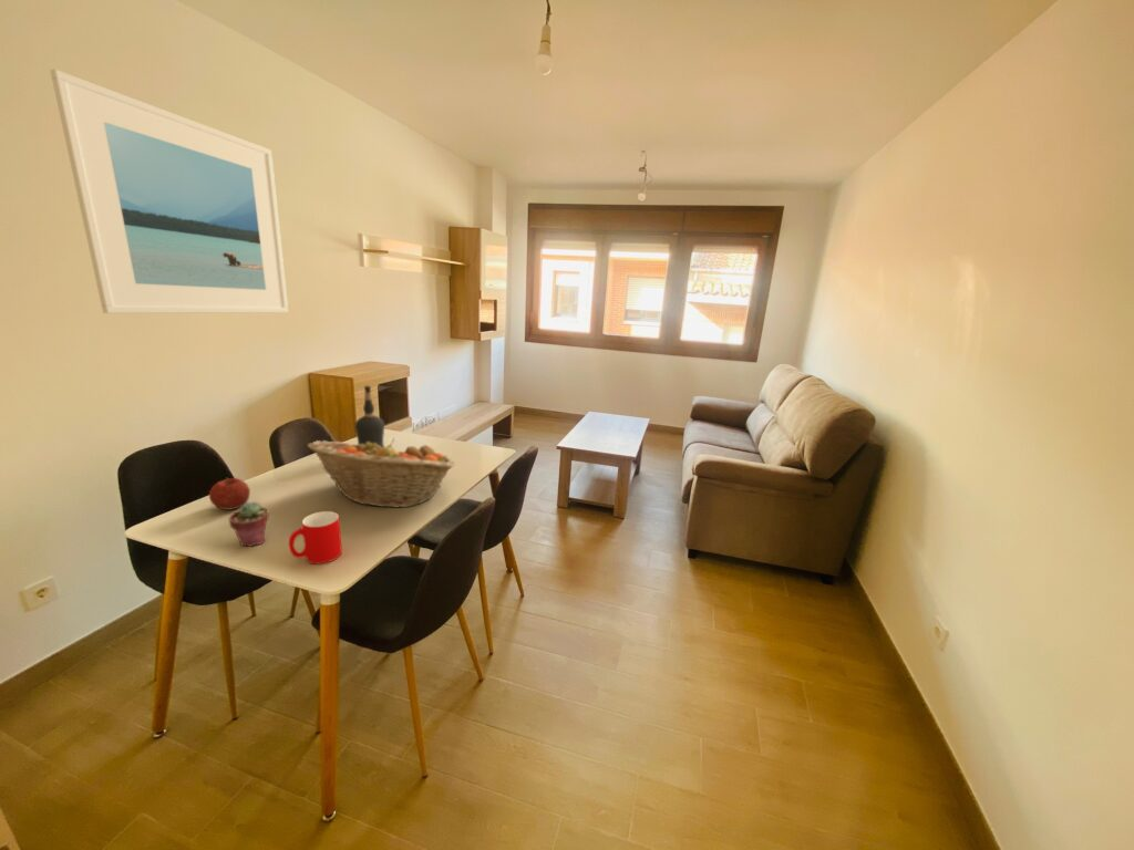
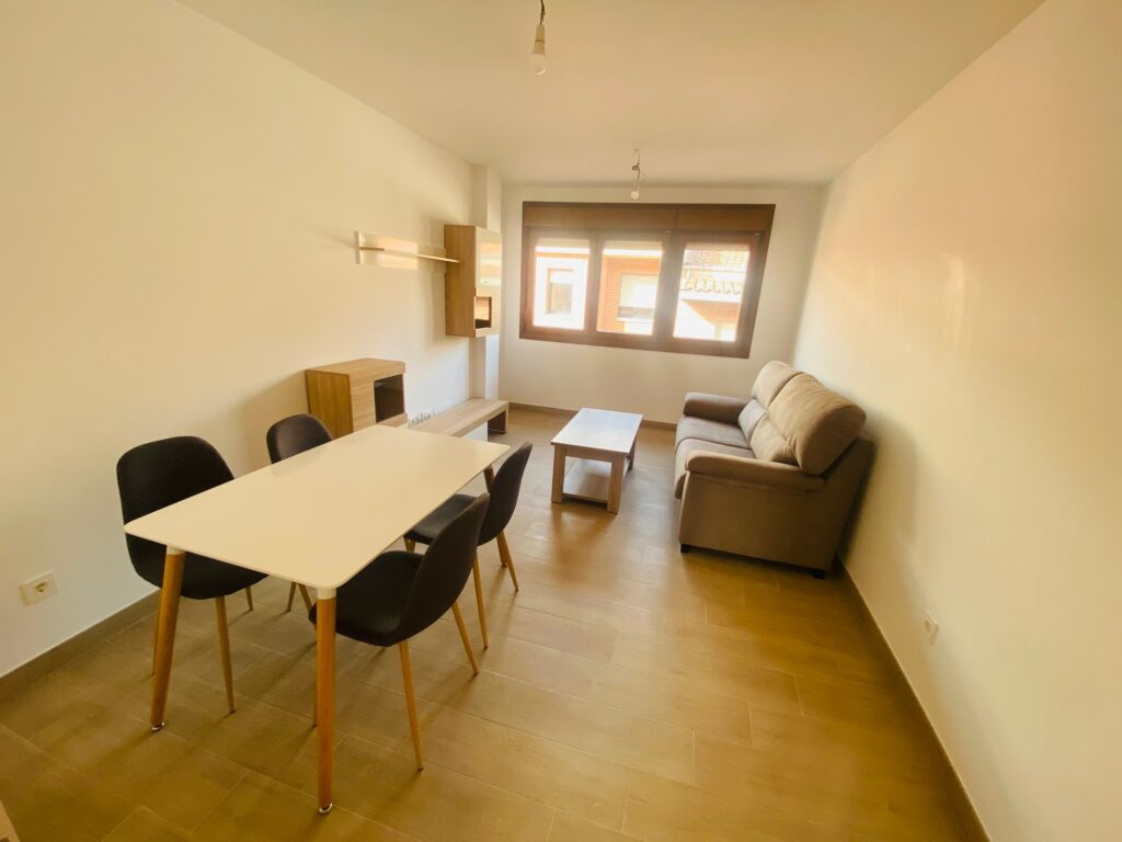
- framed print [49,69,289,314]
- cup [288,510,343,564]
- potted succulent [227,501,270,548]
- fruit basket [306,437,456,508]
- liquor bottle [353,384,385,447]
- fruit [208,477,251,510]
